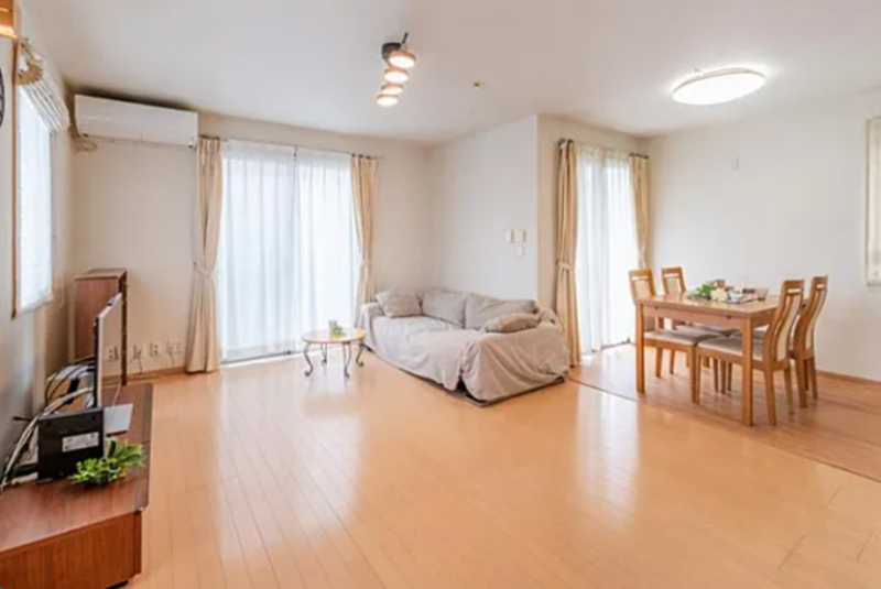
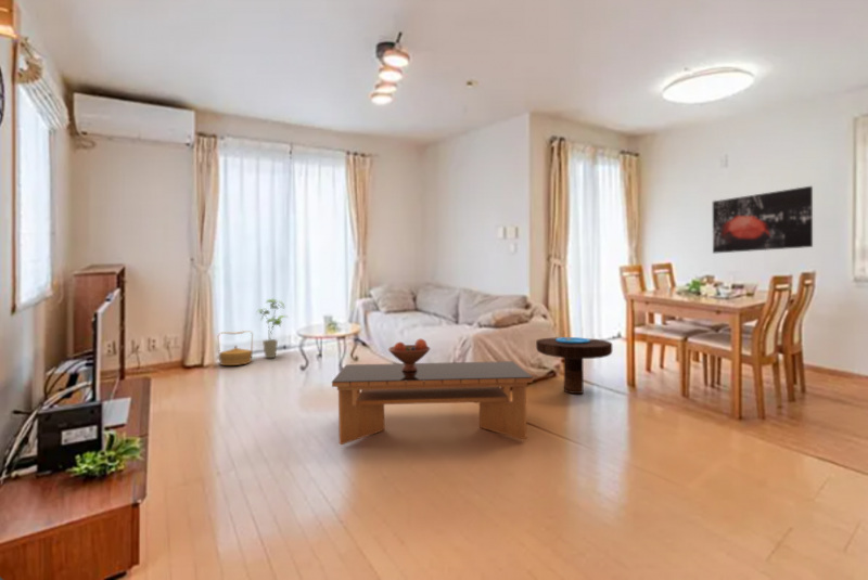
+ fruit bowl [387,338,431,372]
+ coffee table [331,360,534,446]
+ wall art [712,185,814,255]
+ house plant [255,298,290,359]
+ basket [217,330,254,366]
+ side table [535,336,613,395]
